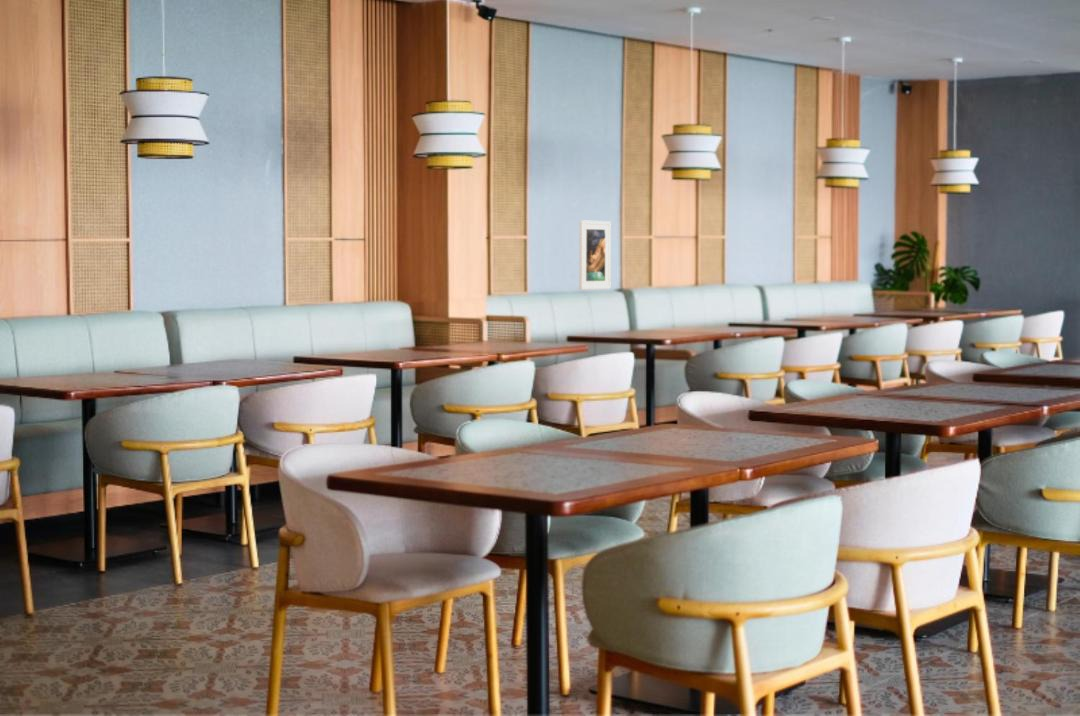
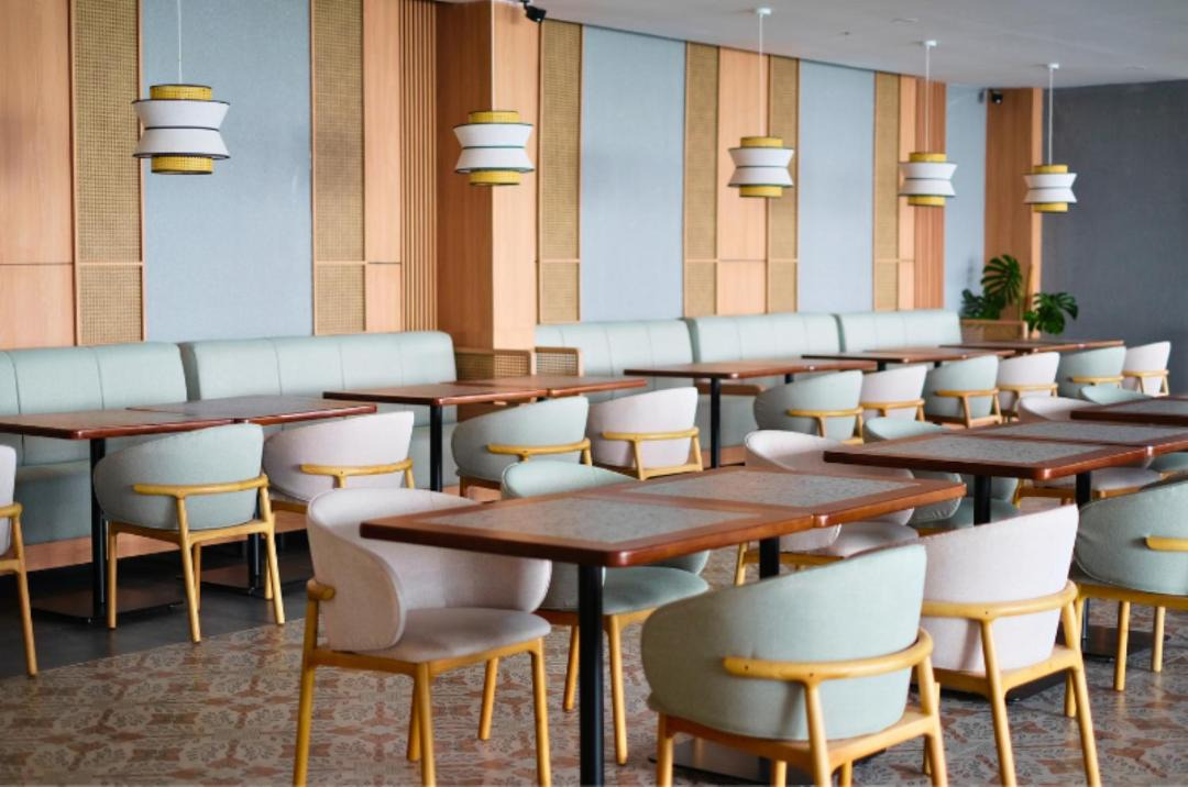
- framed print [578,219,612,291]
